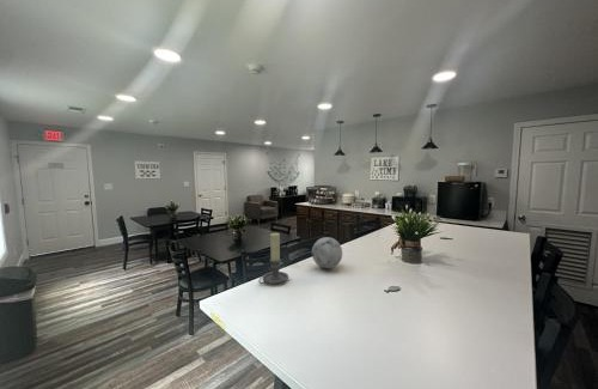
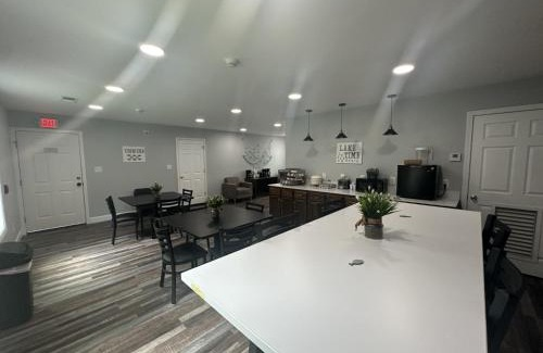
- decorative orb [311,236,343,269]
- candle holder [257,232,289,285]
